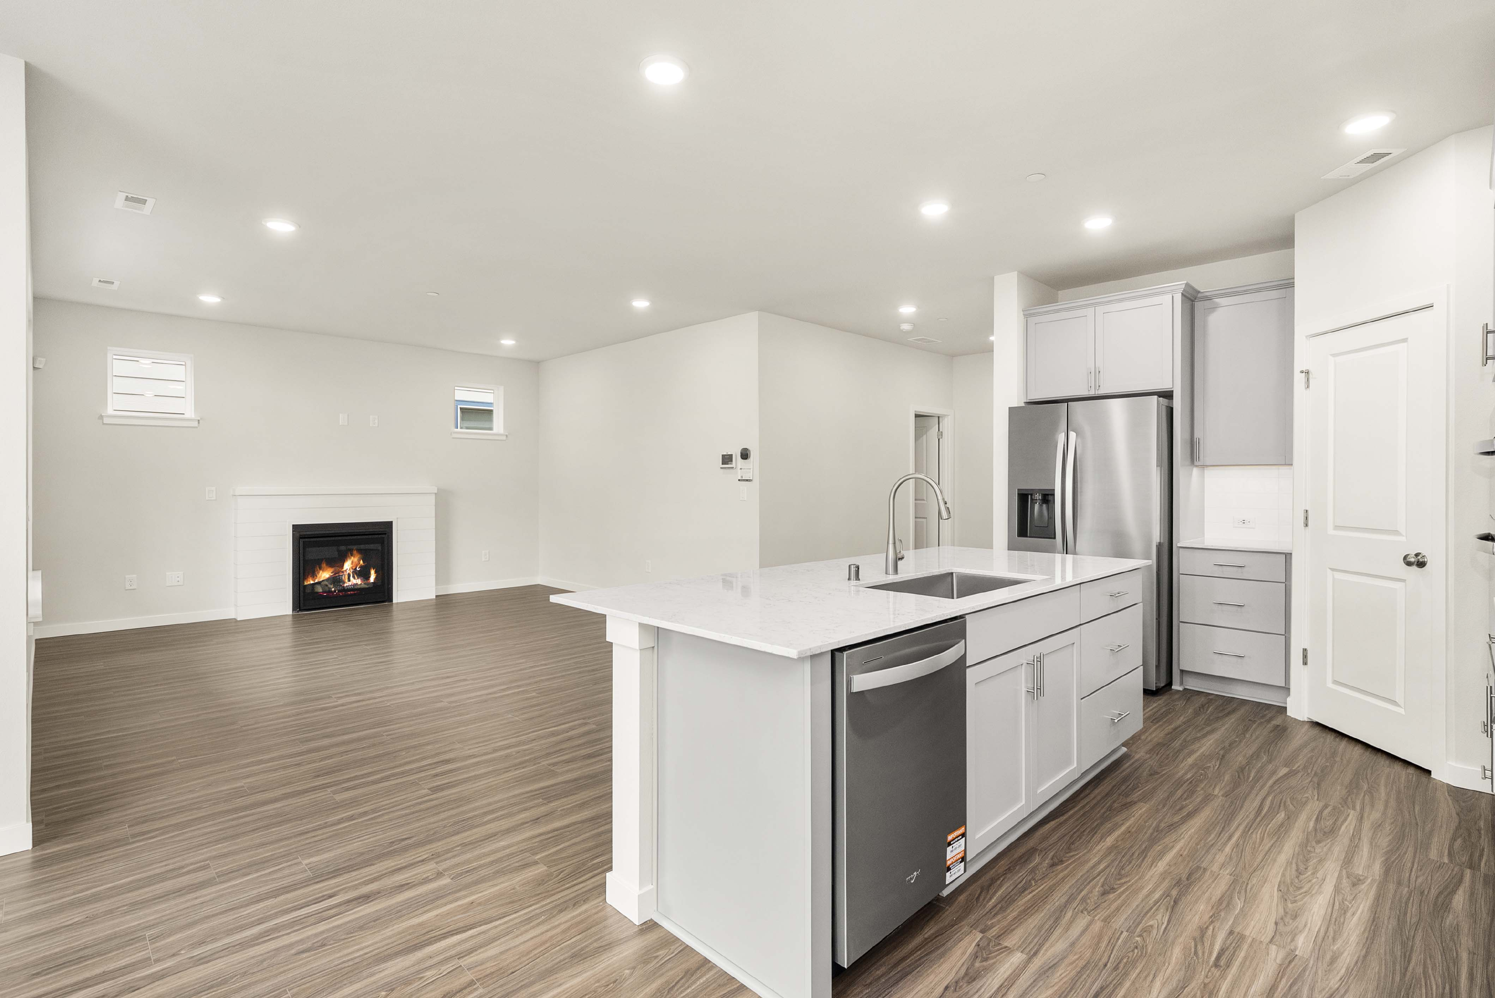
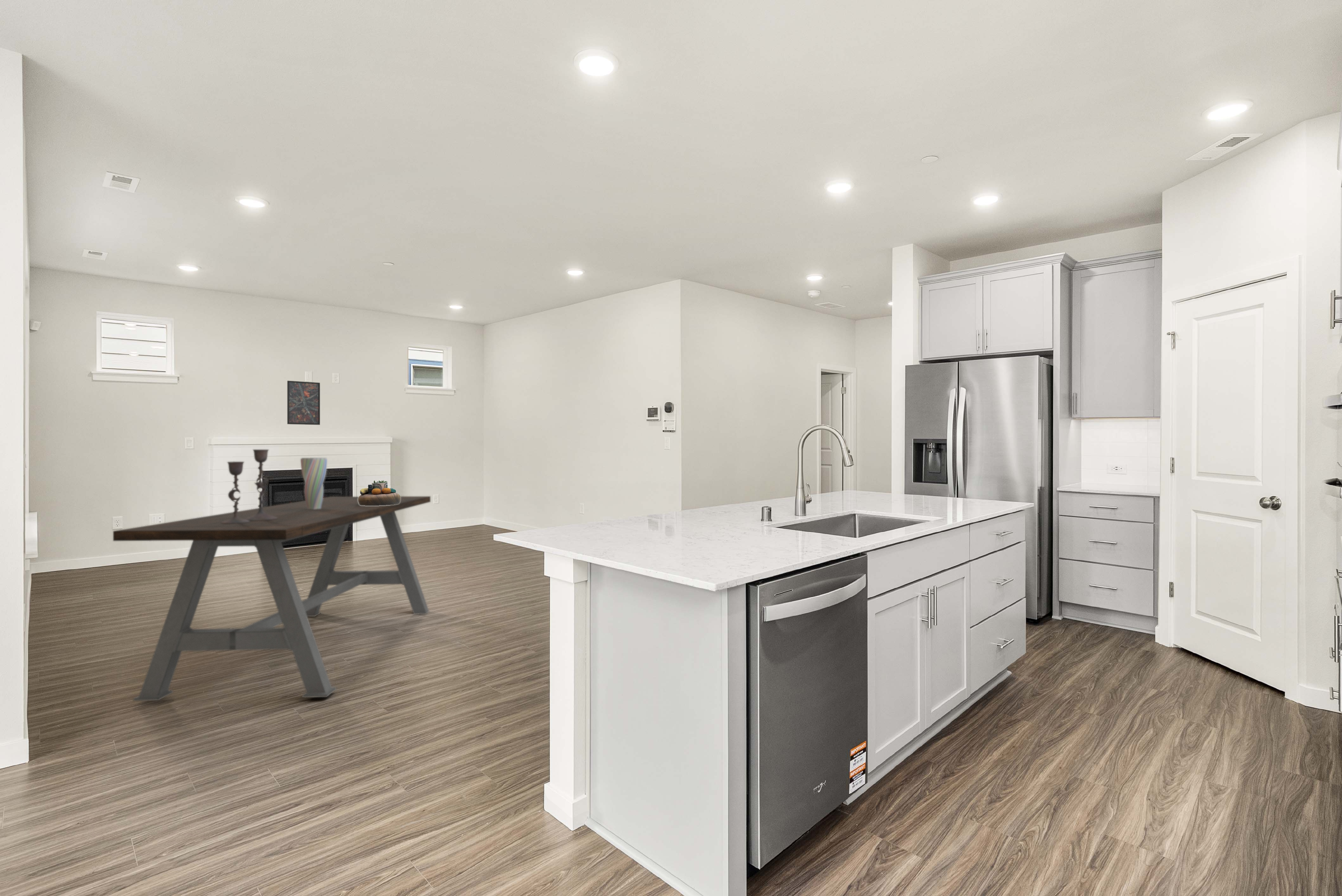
+ decorative bowl [358,480,400,506]
+ vase [300,457,328,509]
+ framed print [287,380,320,425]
+ dining table [113,496,431,701]
+ candlestick [221,449,277,524]
